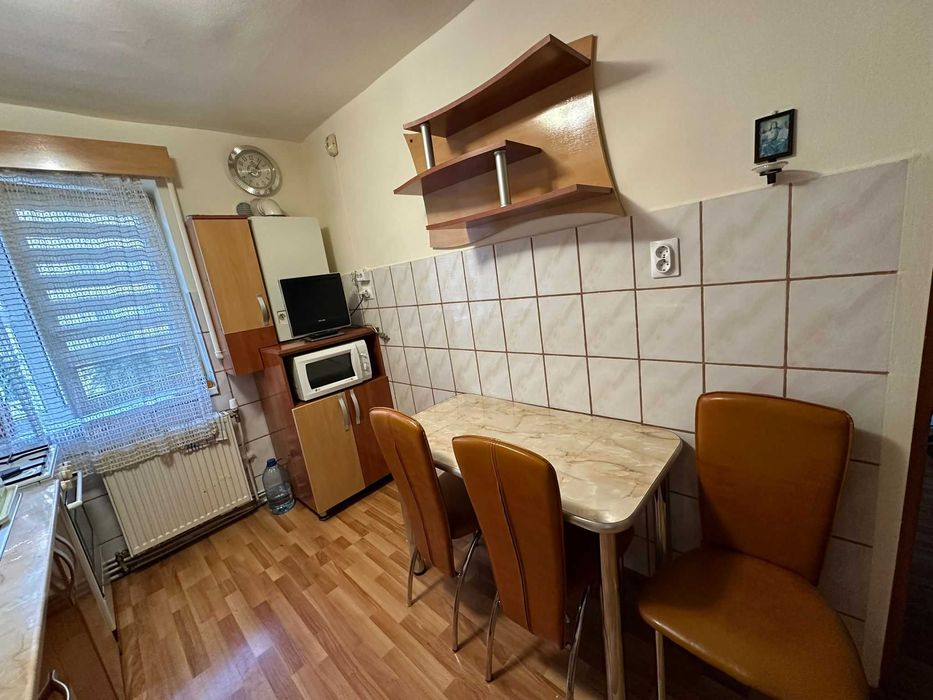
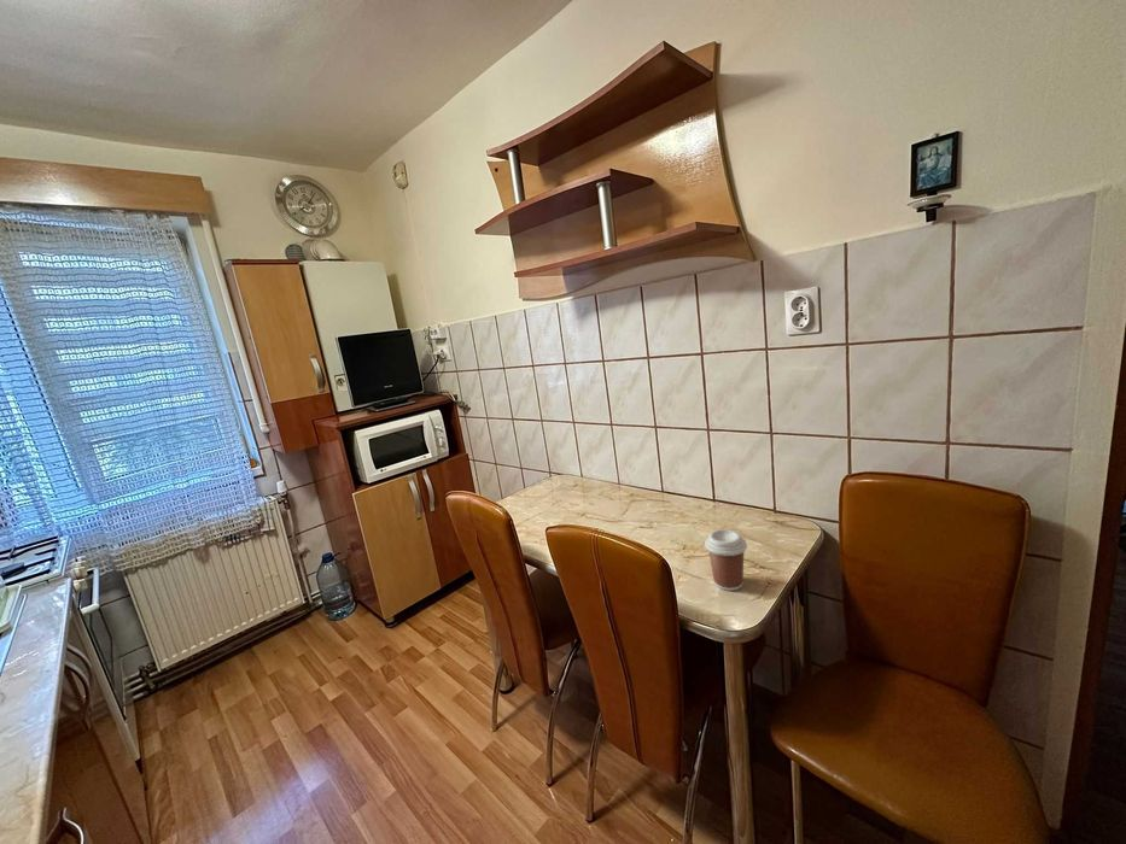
+ coffee cup [704,528,748,592]
